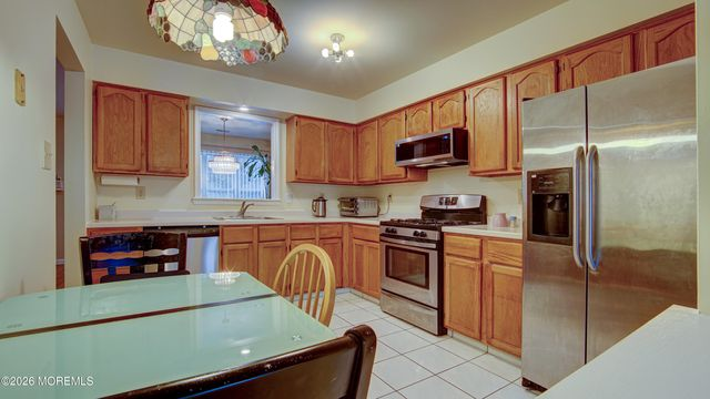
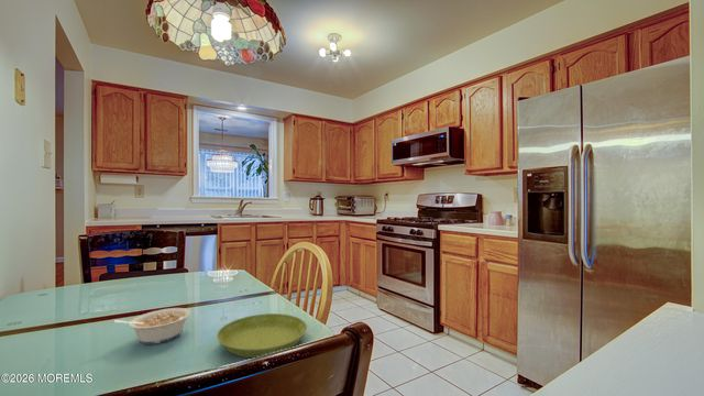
+ legume [113,307,191,345]
+ saucer [216,312,308,359]
